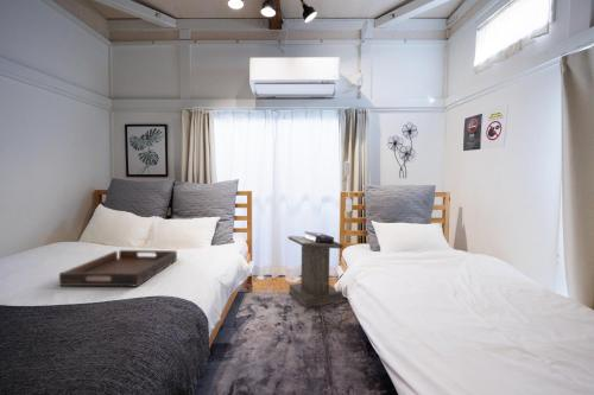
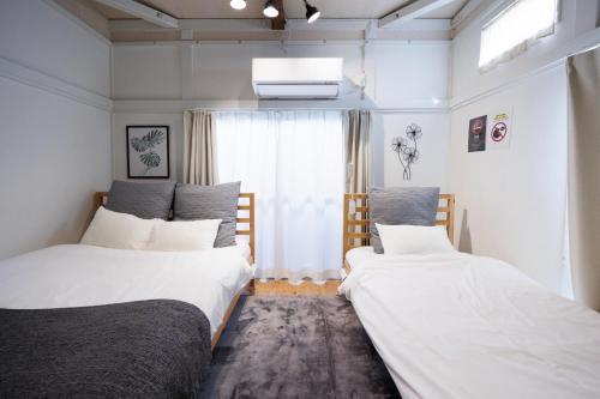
- serving tray [58,249,178,288]
- lectern [287,230,345,308]
